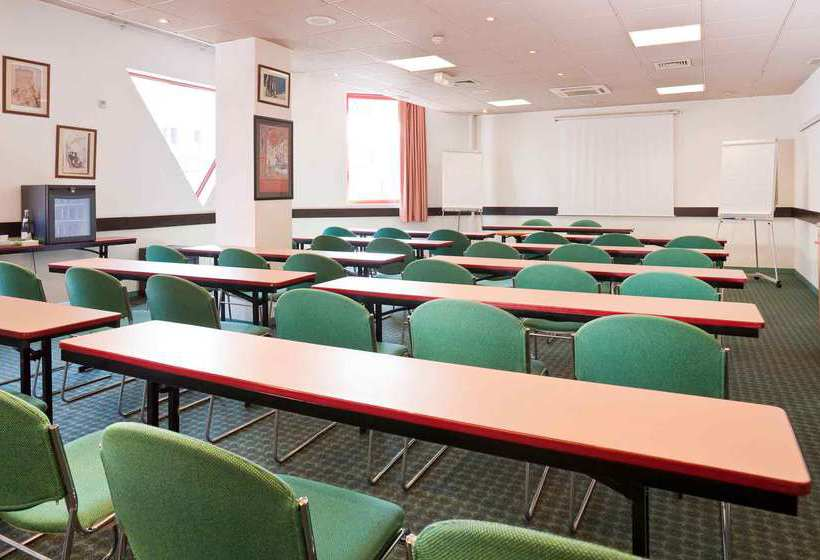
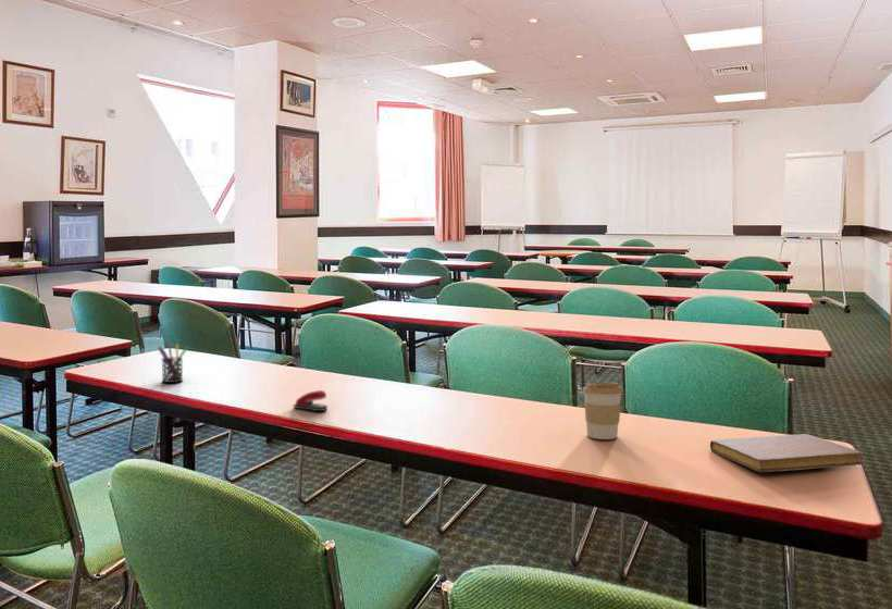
+ stapler [293,389,329,412]
+ pen holder [157,341,189,384]
+ coffee cup [581,382,624,440]
+ notebook [709,433,865,473]
